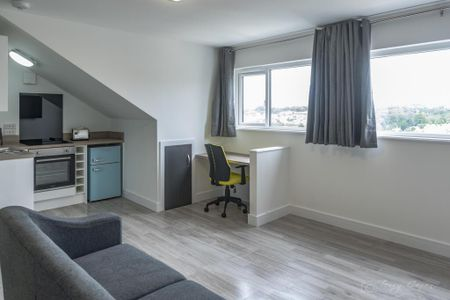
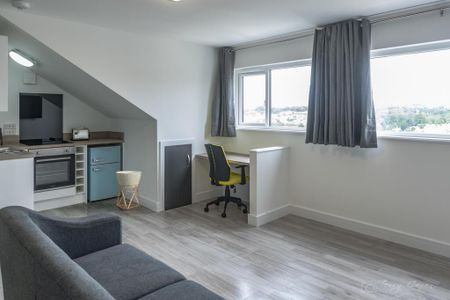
+ planter [115,170,142,210]
